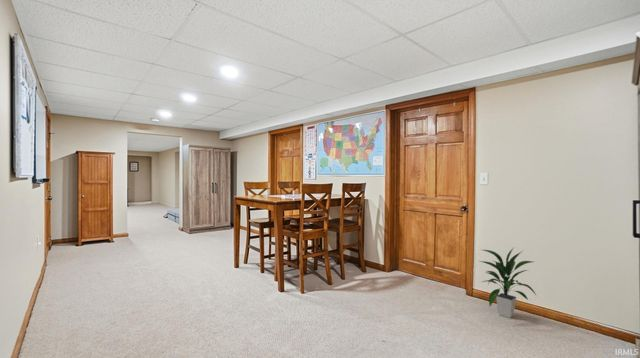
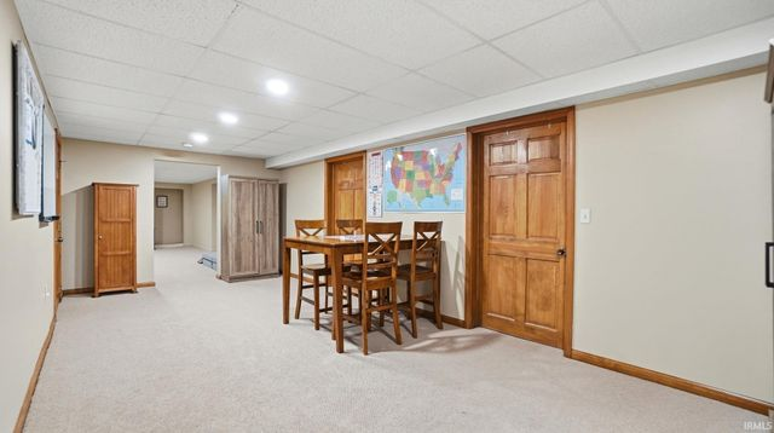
- indoor plant [479,246,537,319]
